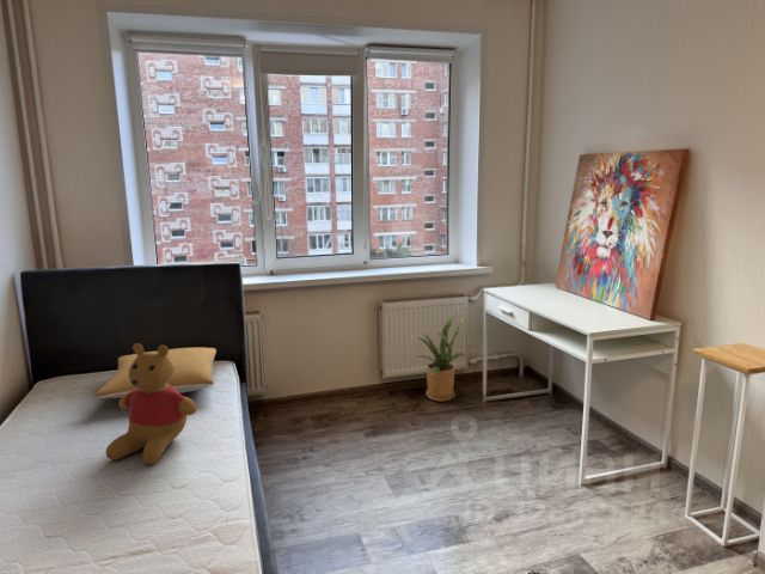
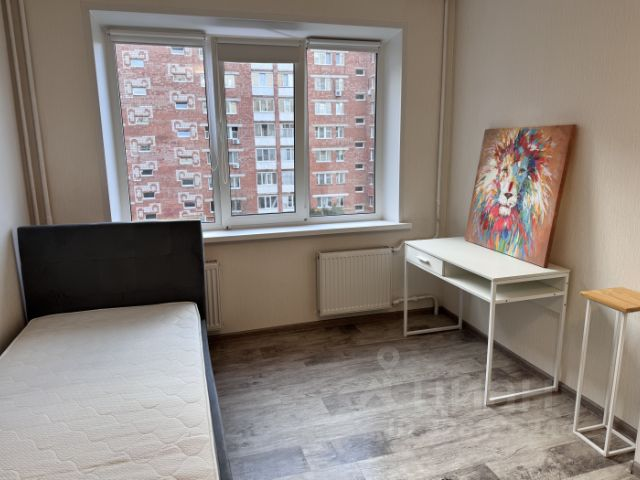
- teddy bear [104,342,197,465]
- house plant [412,313,467,403]
- pillow [94,347,218,399]
